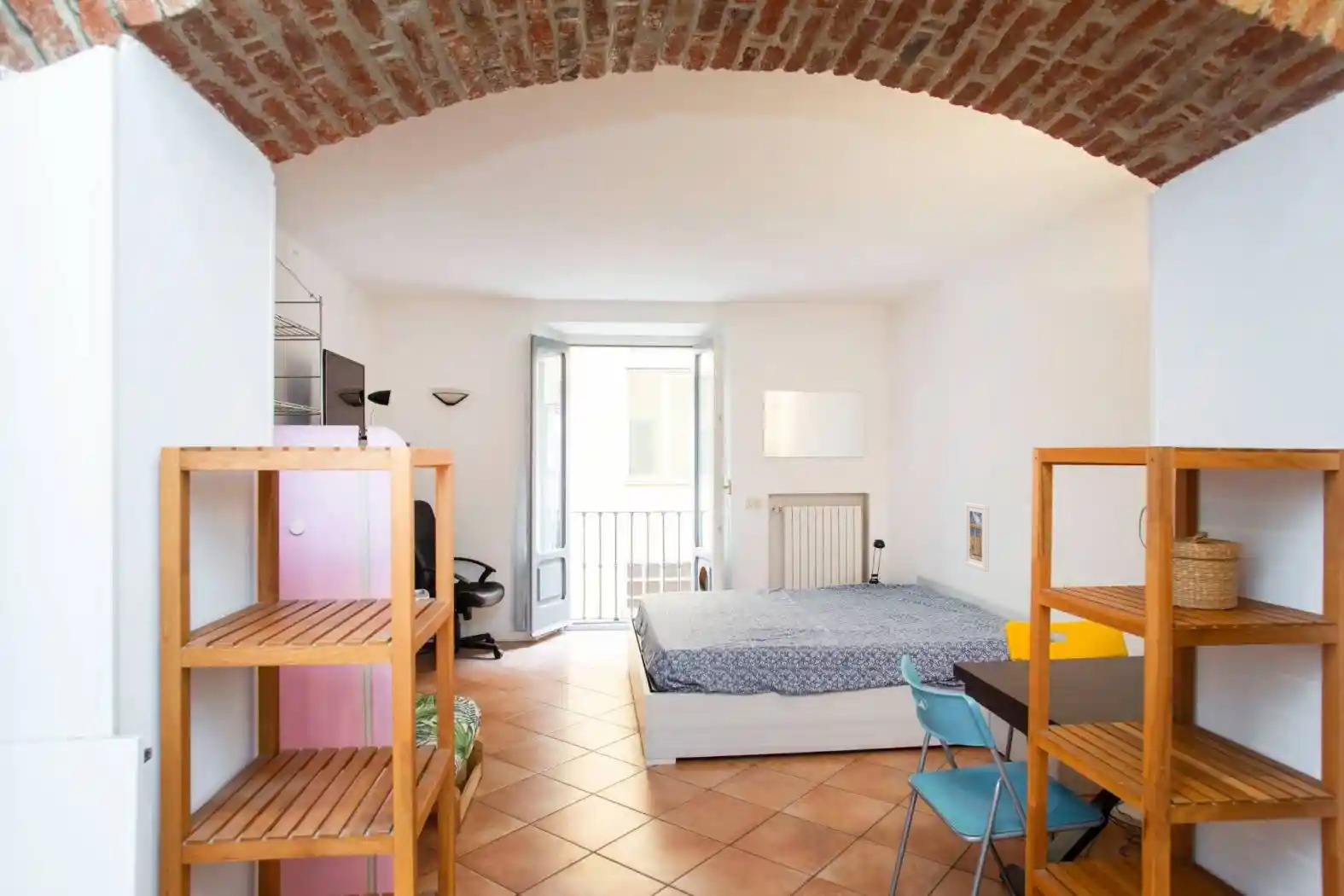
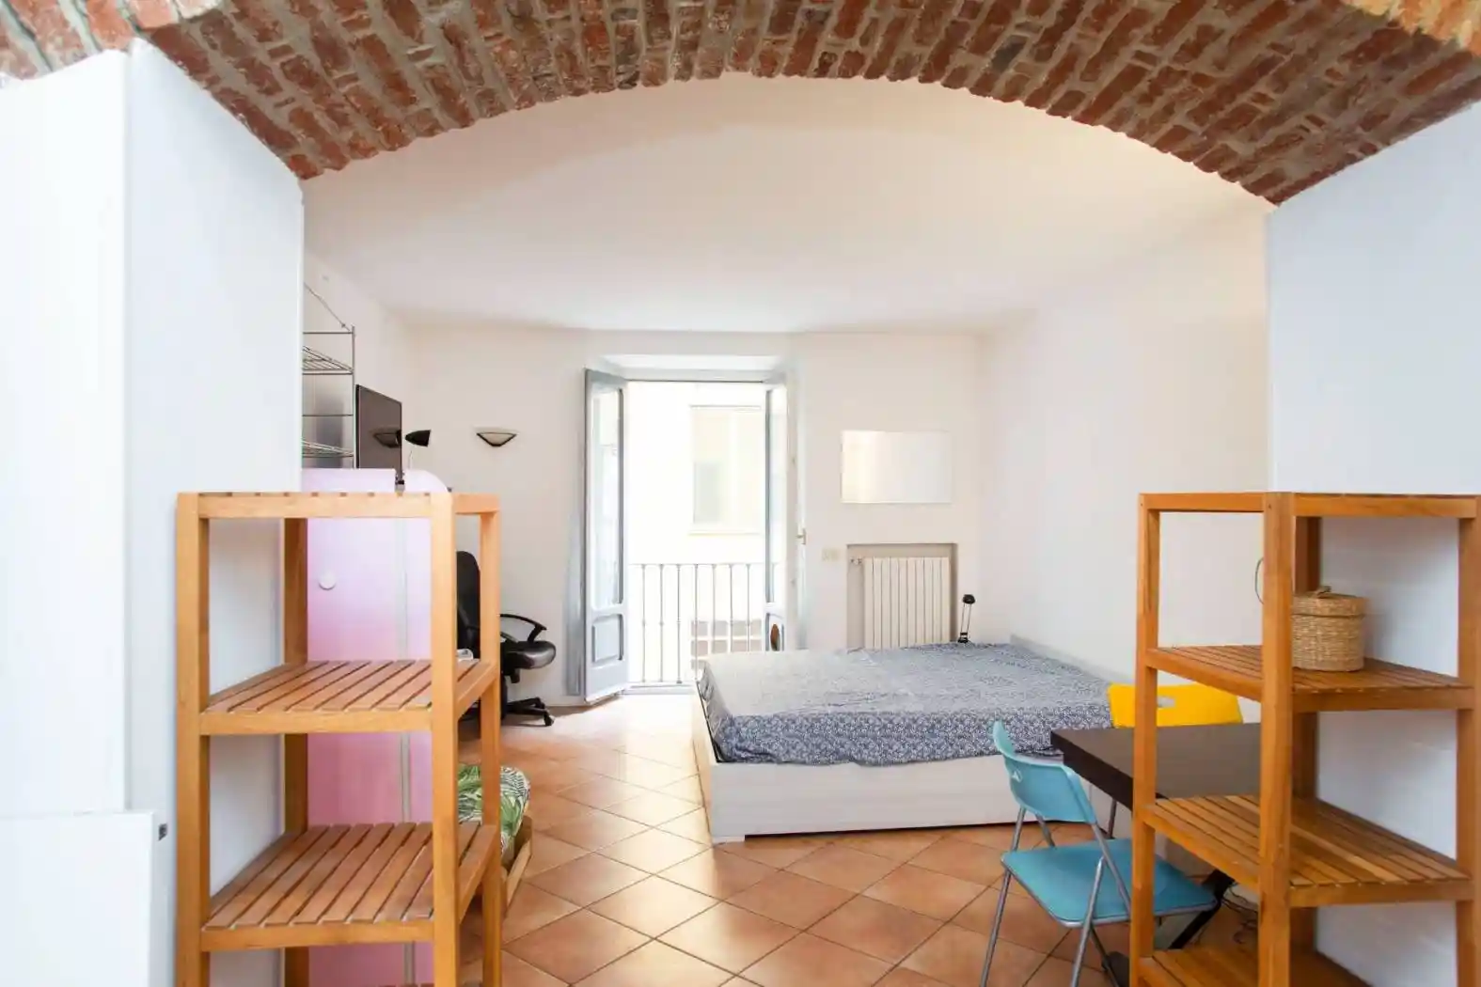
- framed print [964,501,990,573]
